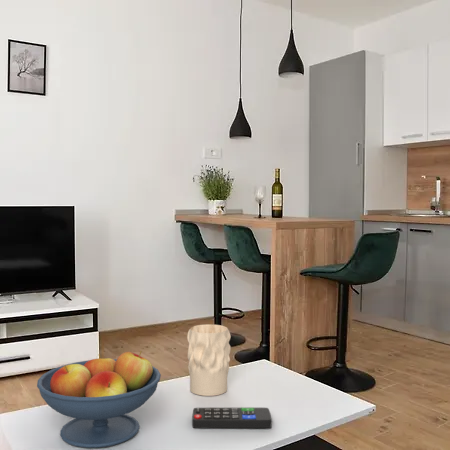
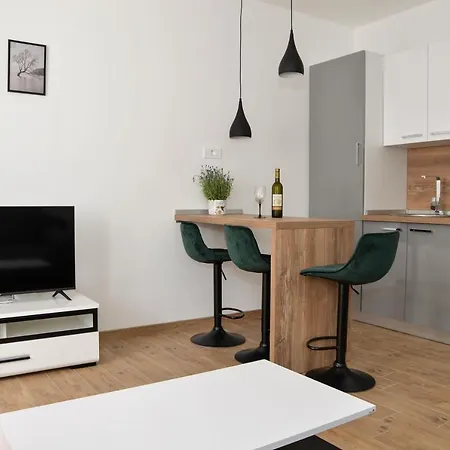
- vase [186,323,232,397]
- fruit bowl [36,350,162,449]
- remote control [191,406,273,429]
